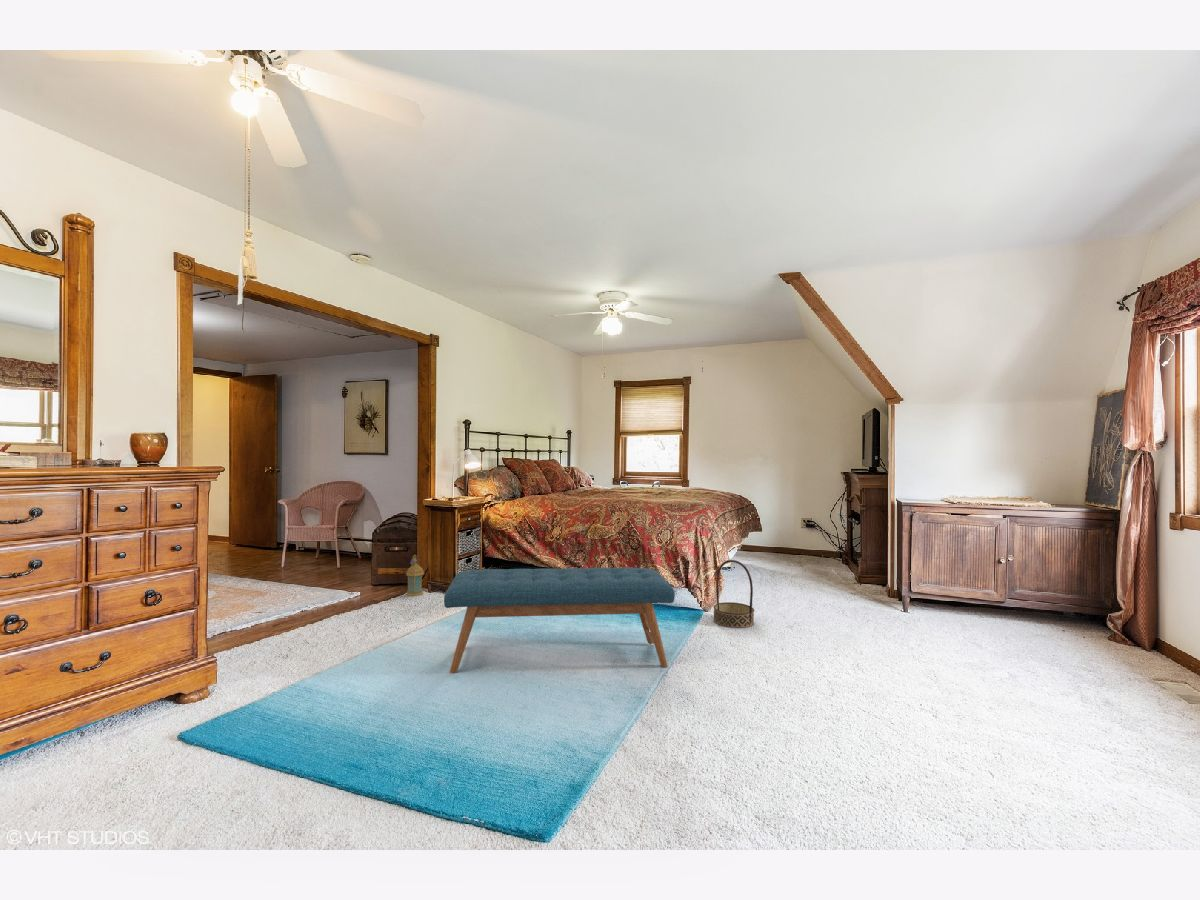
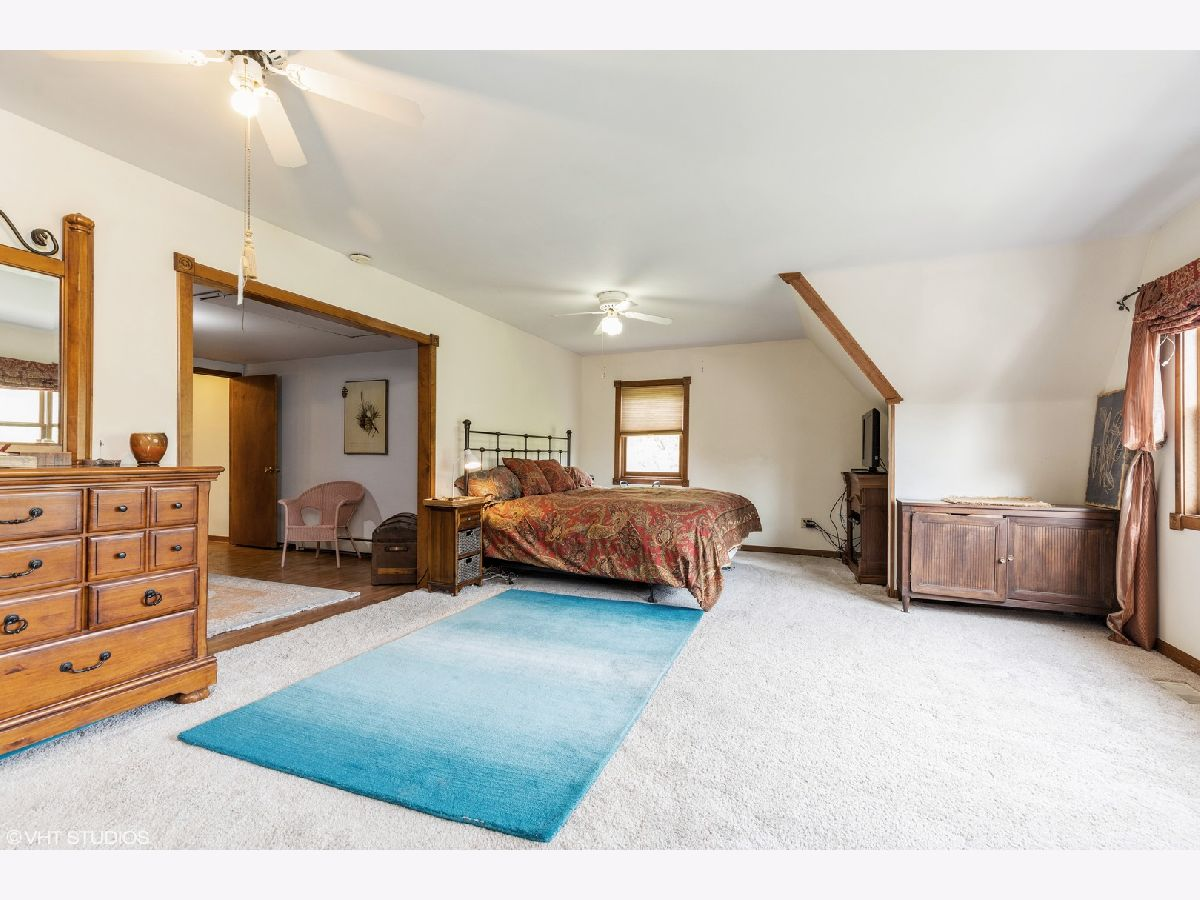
- bench [443,566,676,674]
- lantern [405,554,425,597]
- basket [712,559,755,629]
